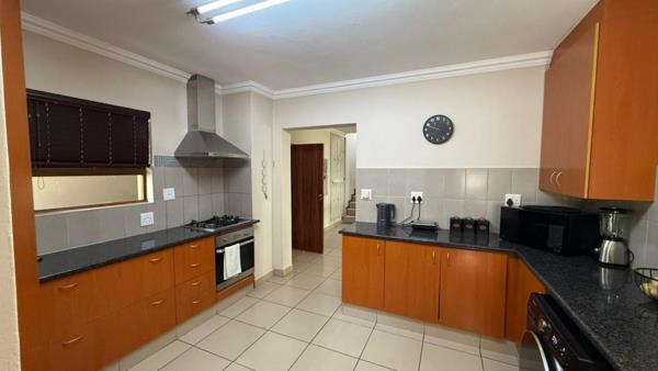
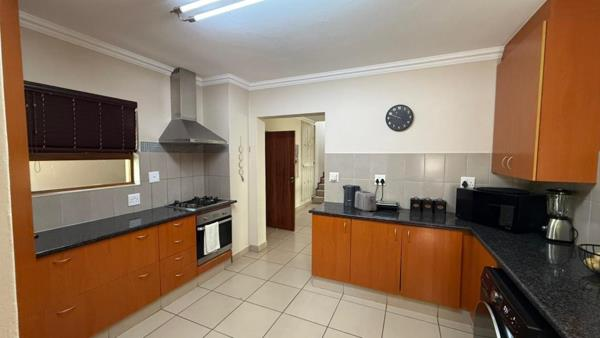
+ toaster [354,190,378,213]
